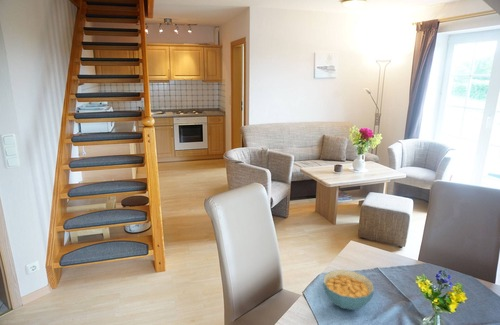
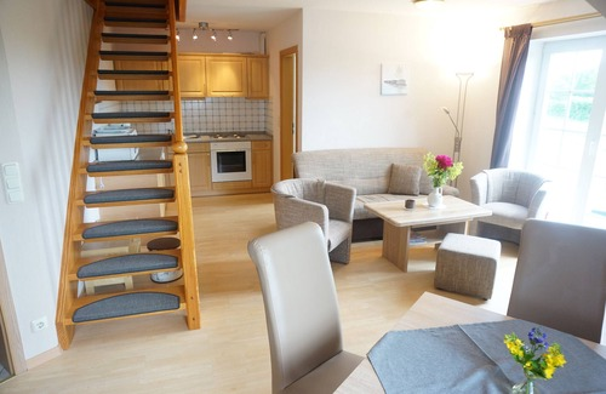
- cereal bowl [322,269,375,311]
